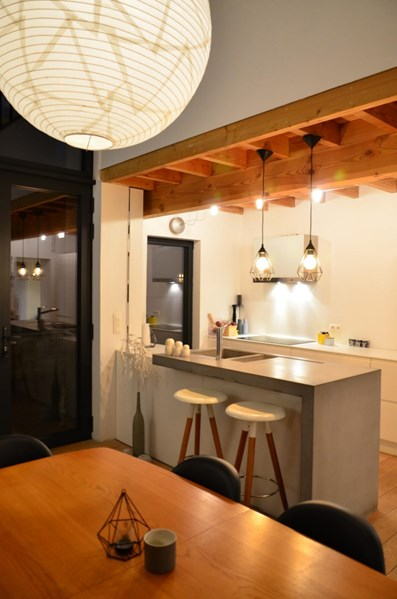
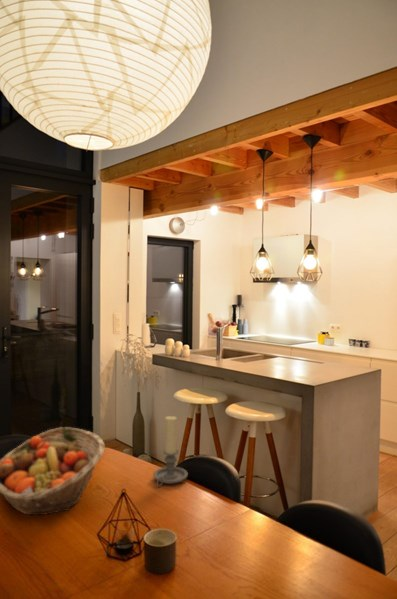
+ candle holder [152,415,189,488]
+ fruit basket [0,426,105,516]
